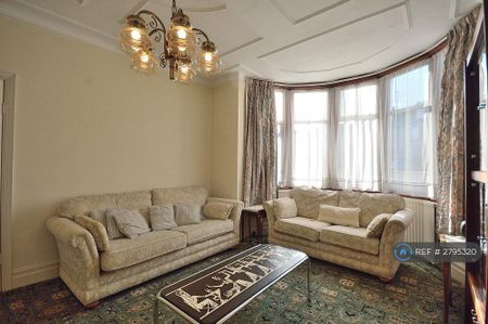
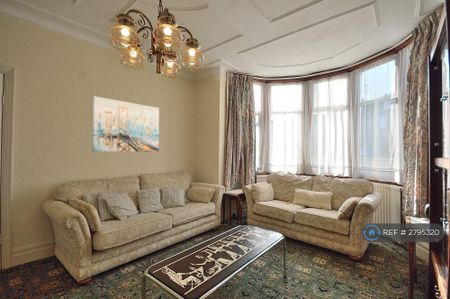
+ wall art [91,95,160,153]
